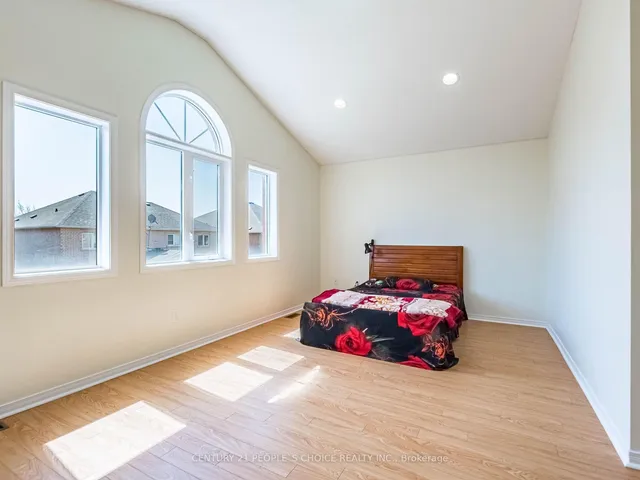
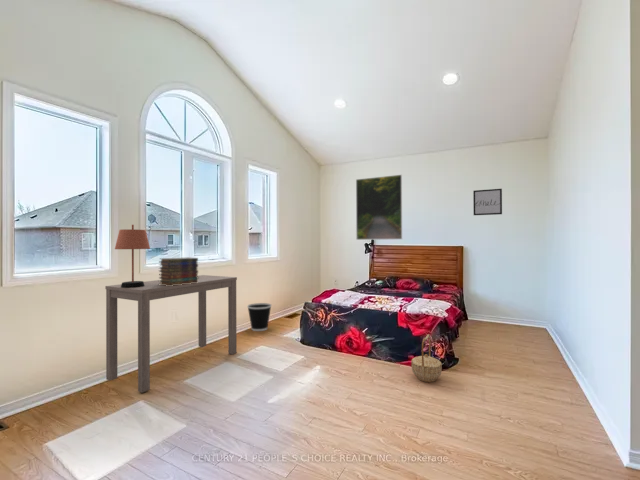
+ wall art [472,188,503,216]
+ table lamp [114,224,151,288]
+ desk [104,274,238,394]
+ book stack [158,256,199,286]
+ basket [410,334,443,383]
+ wastebasket [246,302,273,332]
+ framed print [355,174,403,241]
